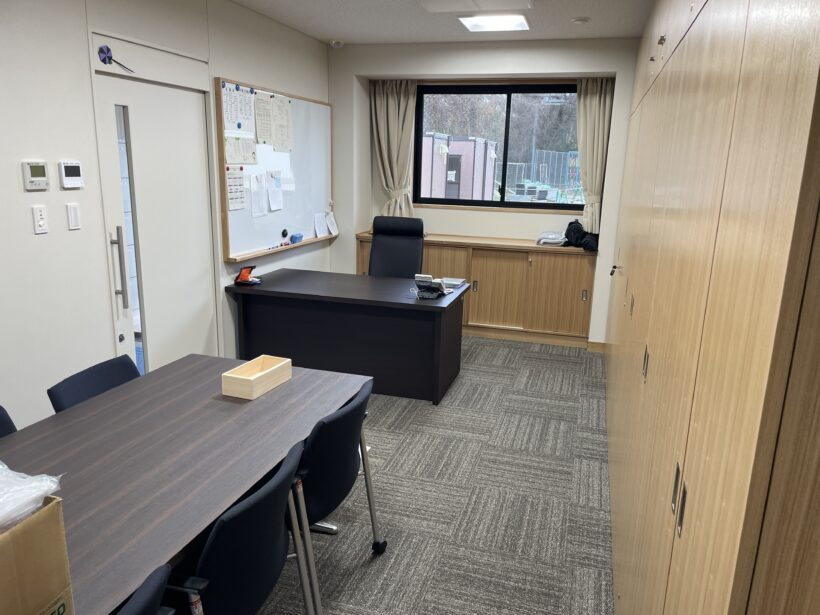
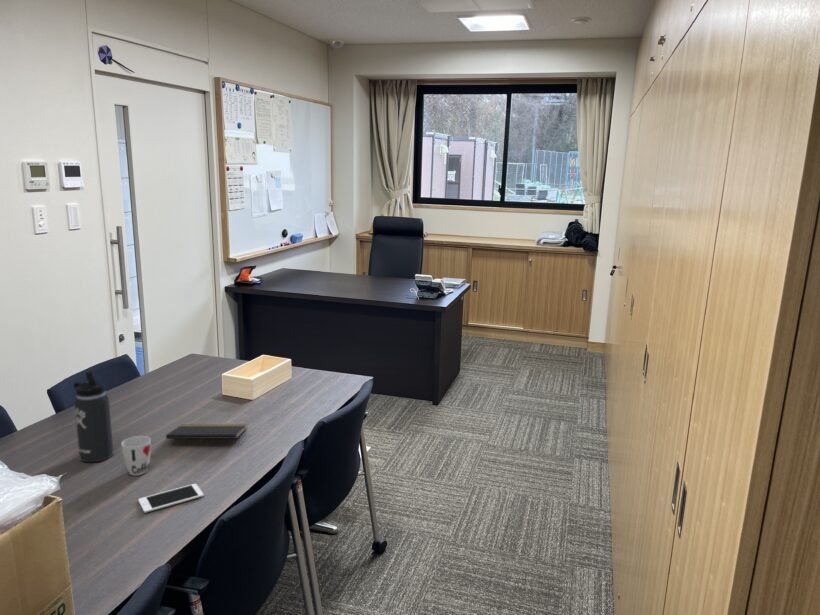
+ thermos bottle [73,371,114,463]
+ cup [120,435,152,477]
+ cell phone [137,483,205,514]
+ notepad [165,423,248,447]
